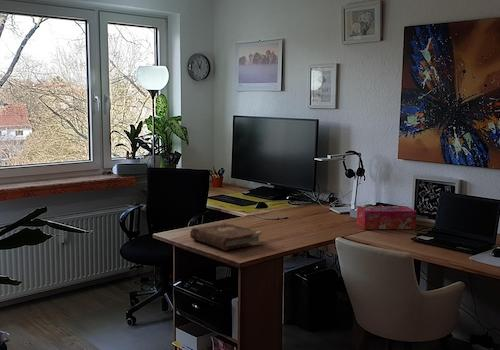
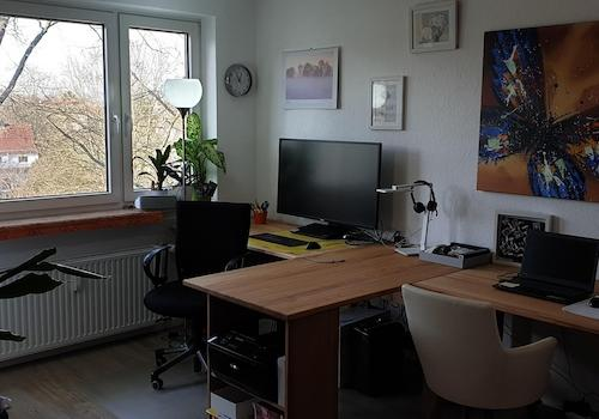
- tissue box [356,205,418,230]
- book [189,222,263,252]
